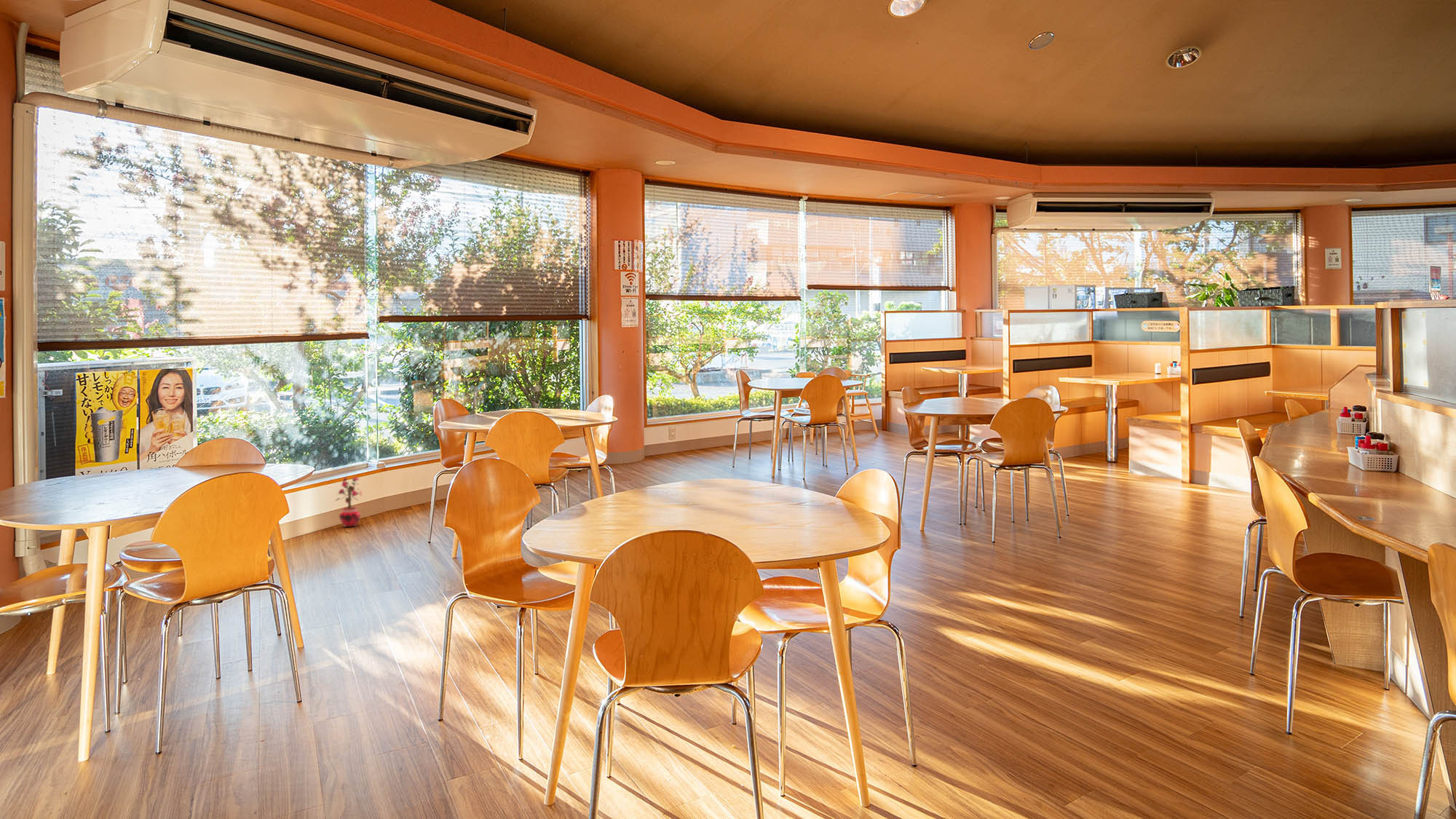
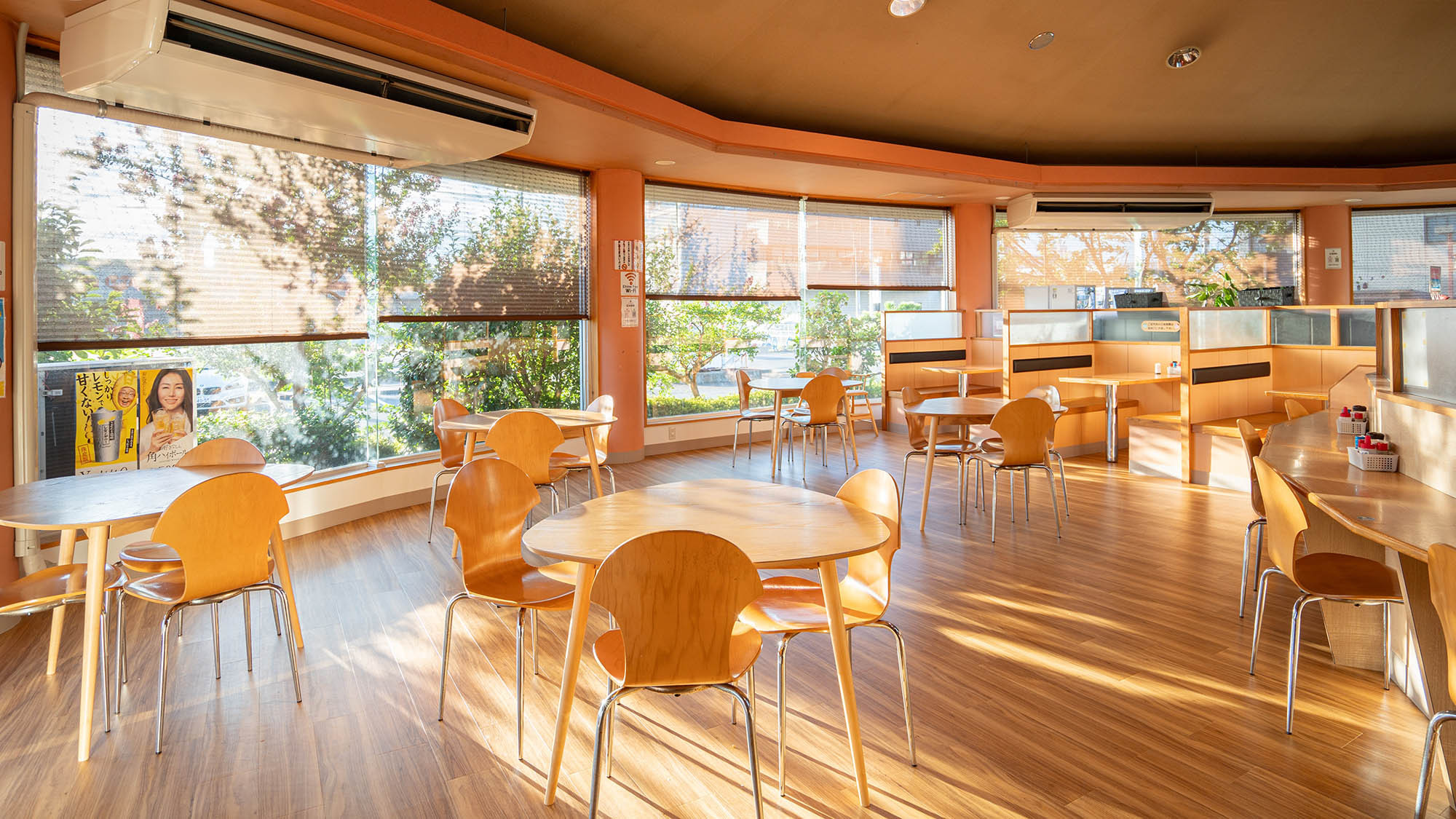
- potted plant [335,476,363,528]
